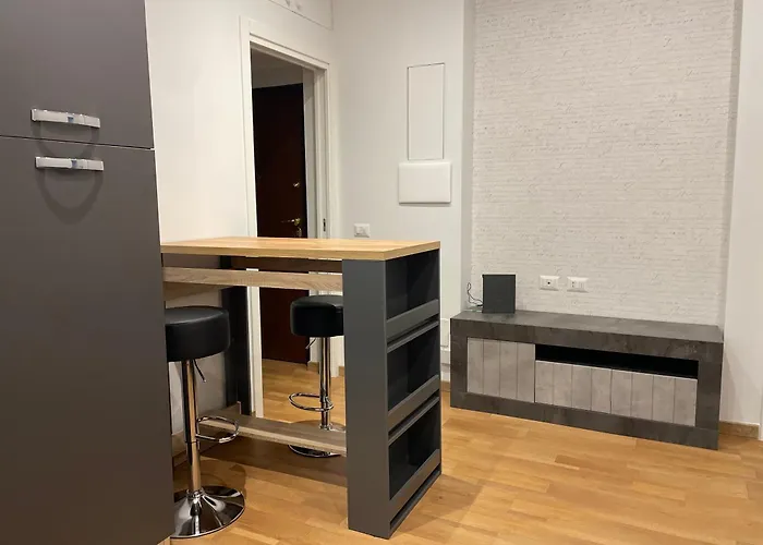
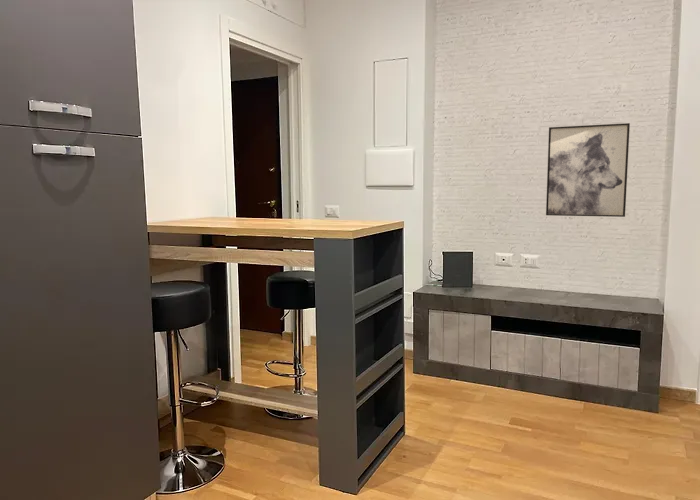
+ wall art [545,122,631,218]
